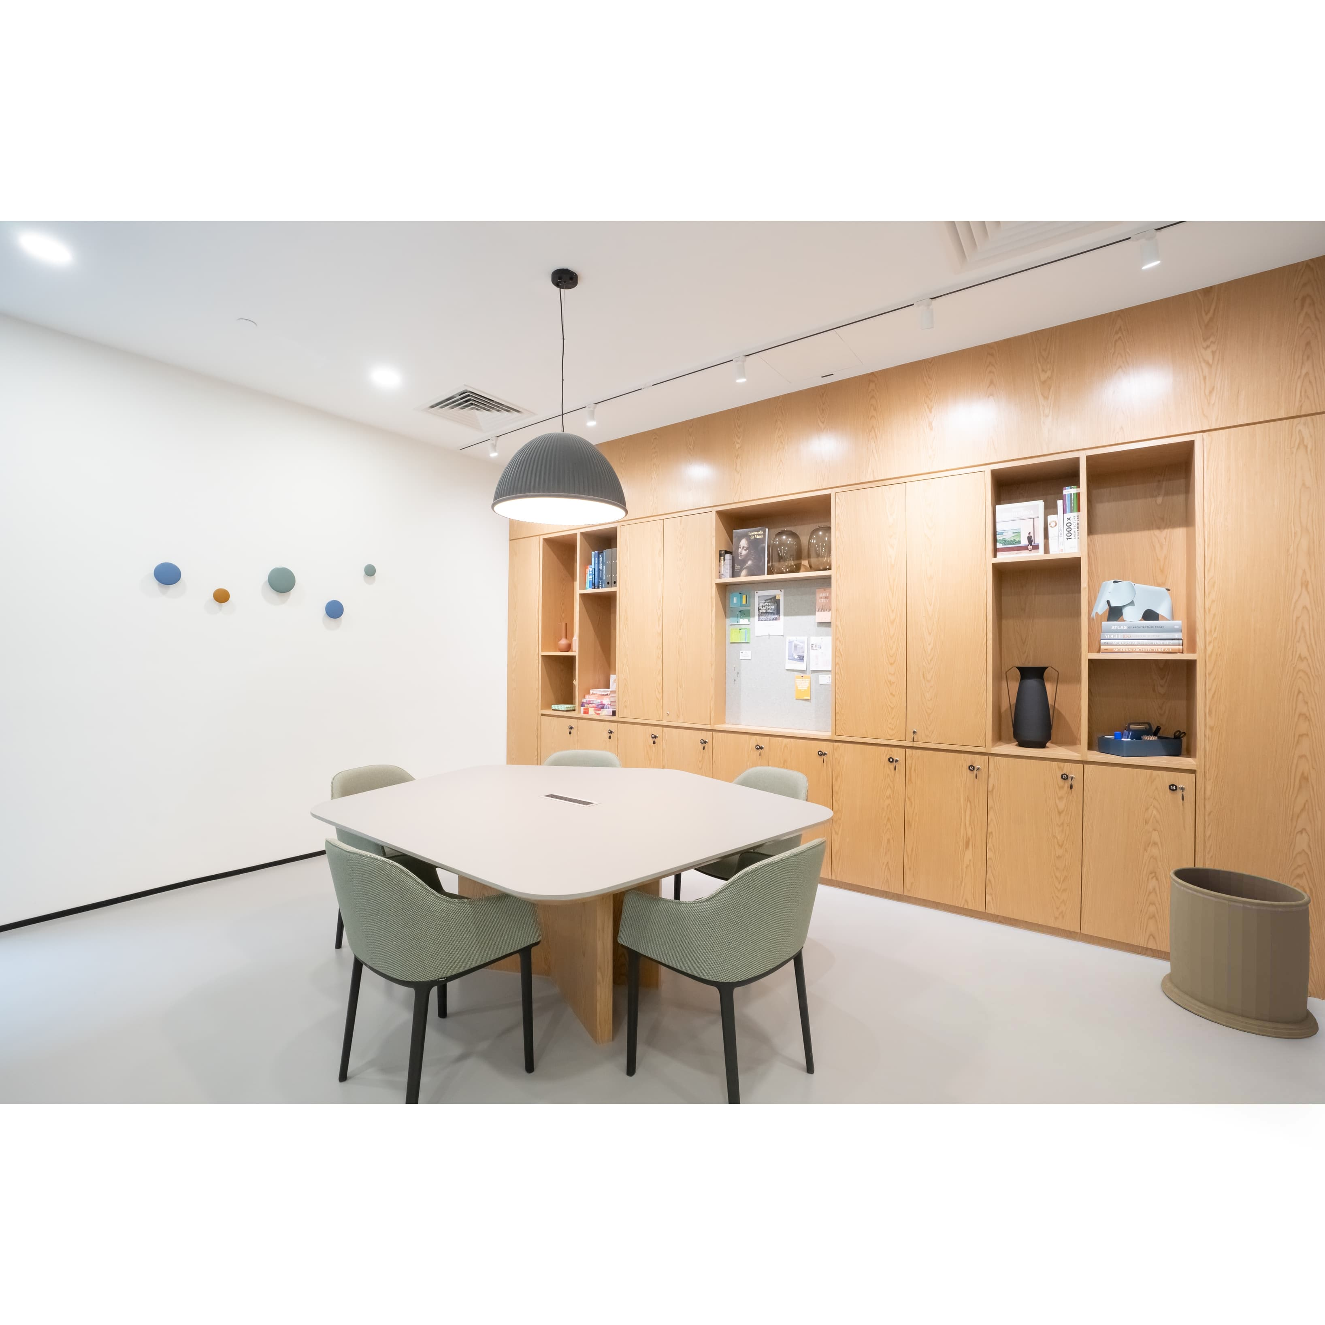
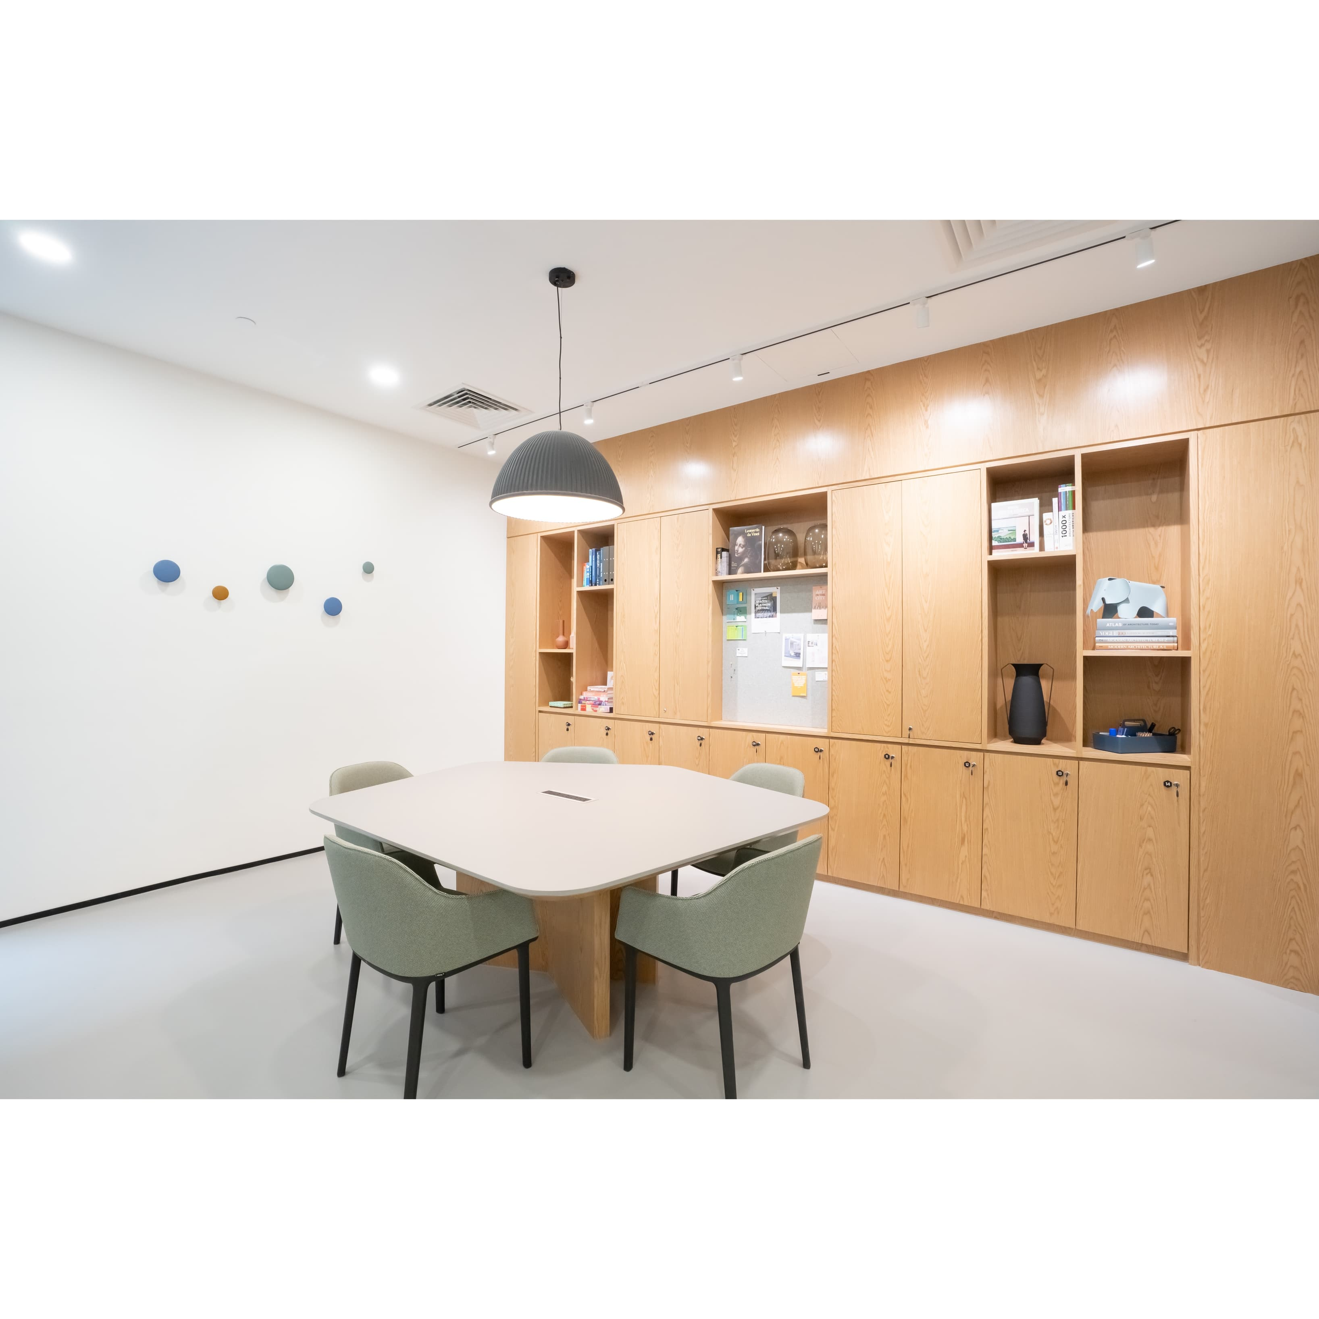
- trash can [1161,866,1319,1039]
